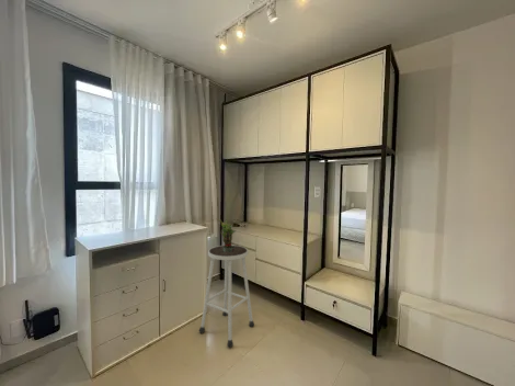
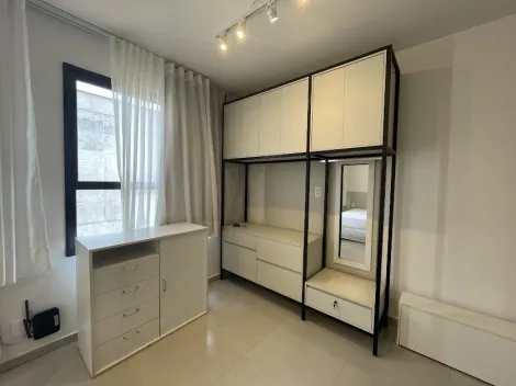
- potted plant [215,217,236,252]
- stool [198,245,255,348]
